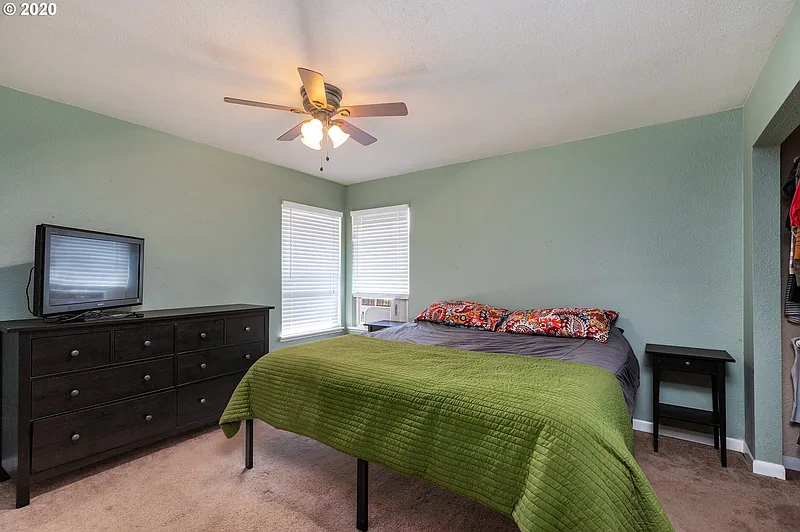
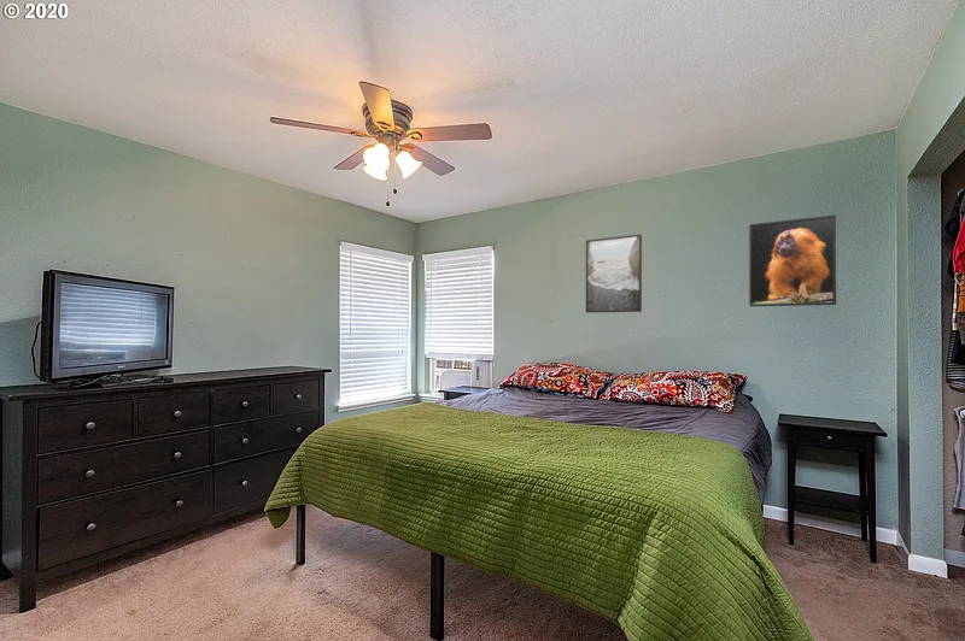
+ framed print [748,213,837,307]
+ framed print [585,234,643,313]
